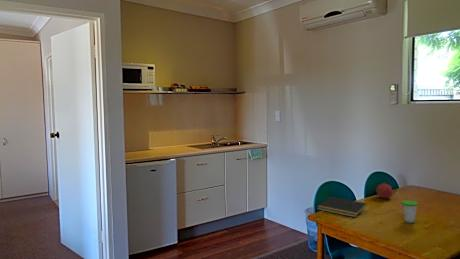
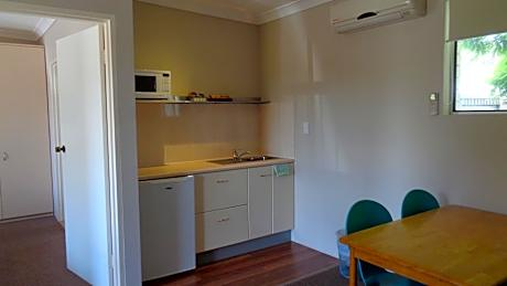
- fruit [375,182,394,200]
- notepad [316,196,368,218]
- cup [401,195,419,224]
